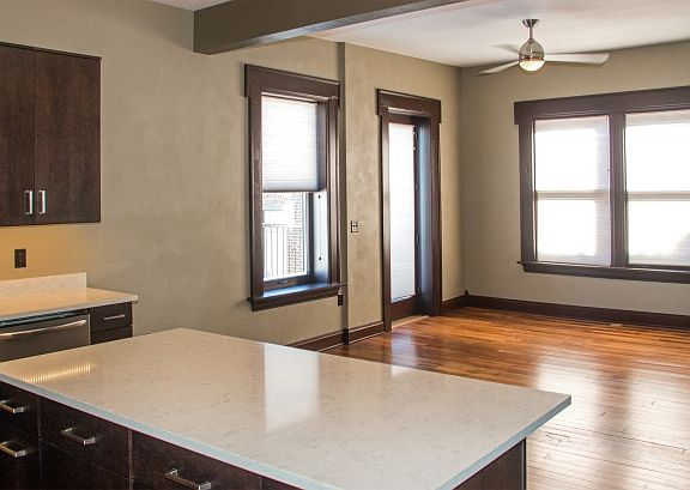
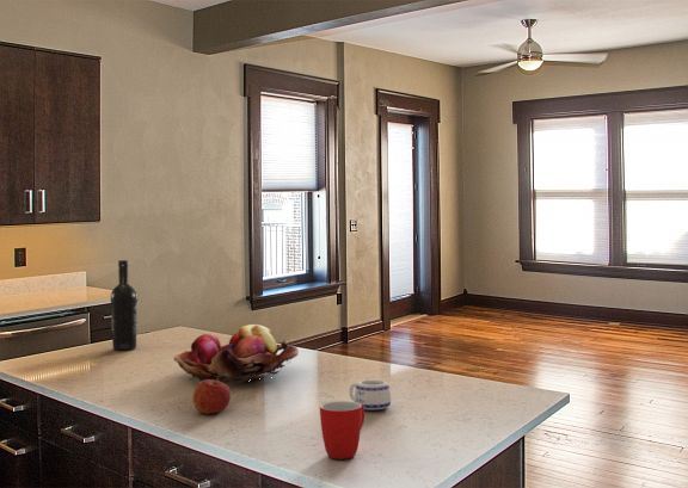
+ wine bottle [110,259,139,351]
+ mug [348,378,393,410]
+ apple [191,377,232,415]
+ mug [319,400,366,461]
+ fruit basket [173,323,300,383]
